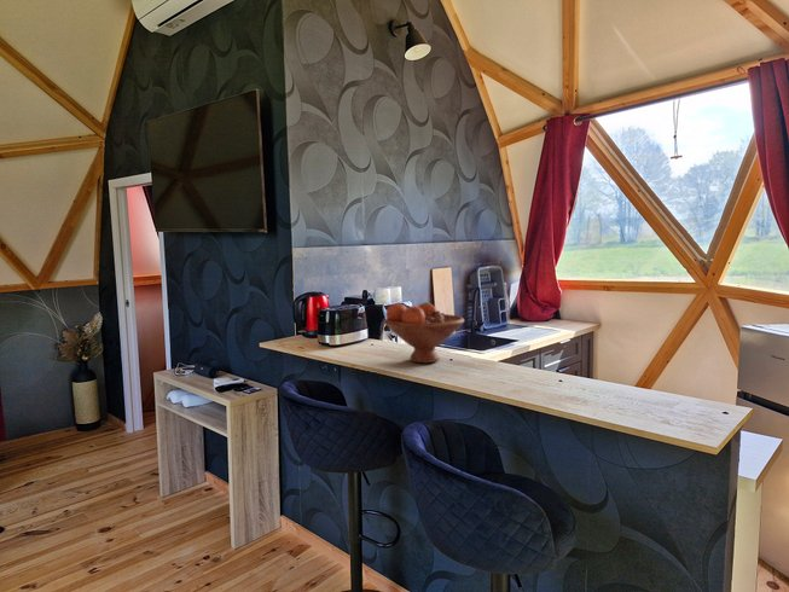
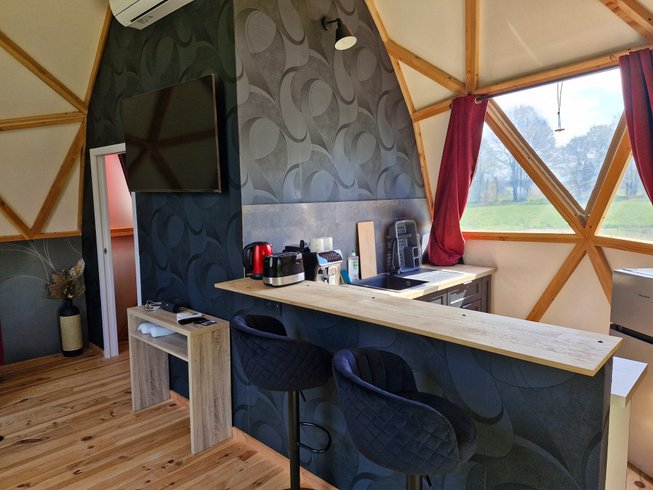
- fruit bowl [383,301,465,364]
